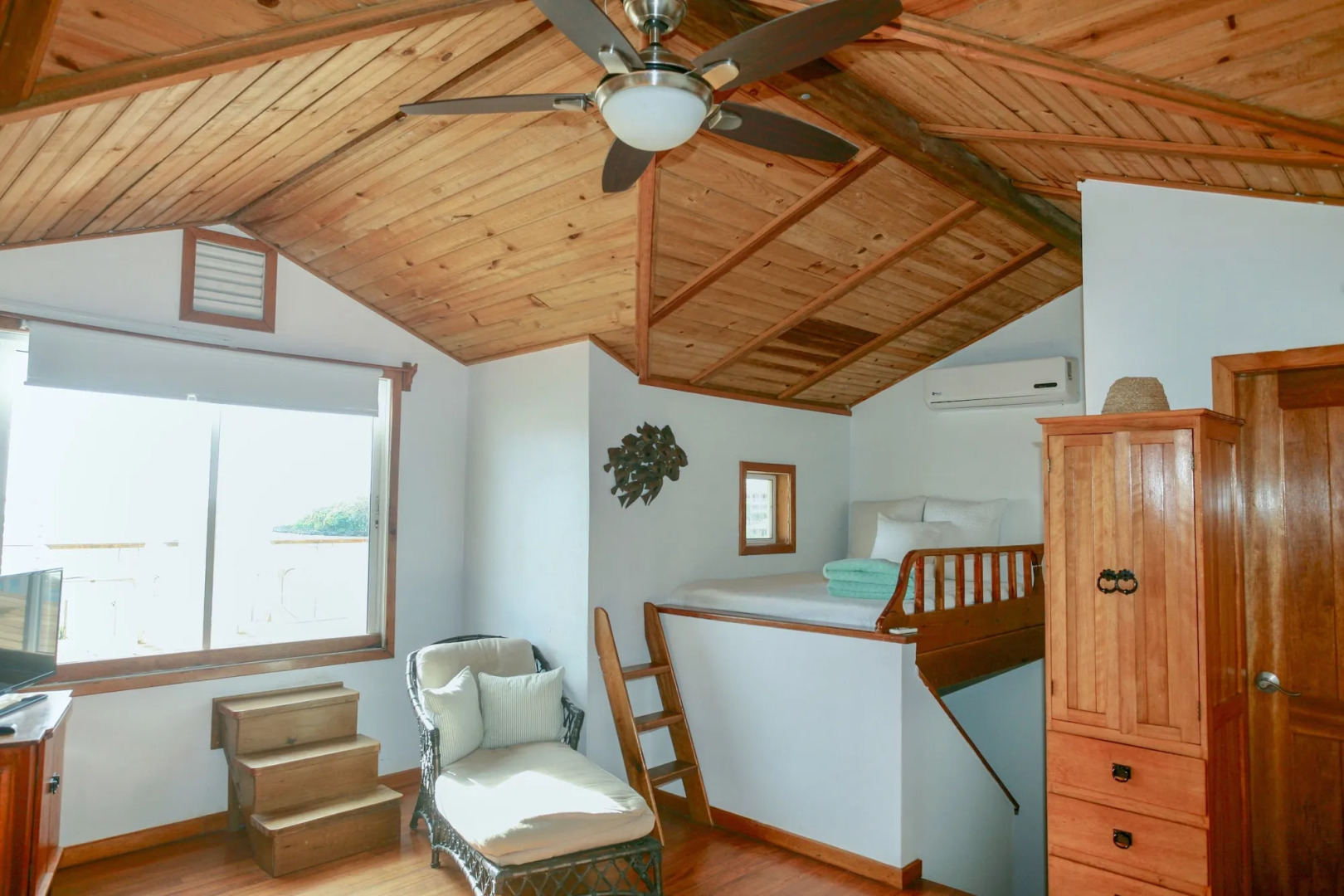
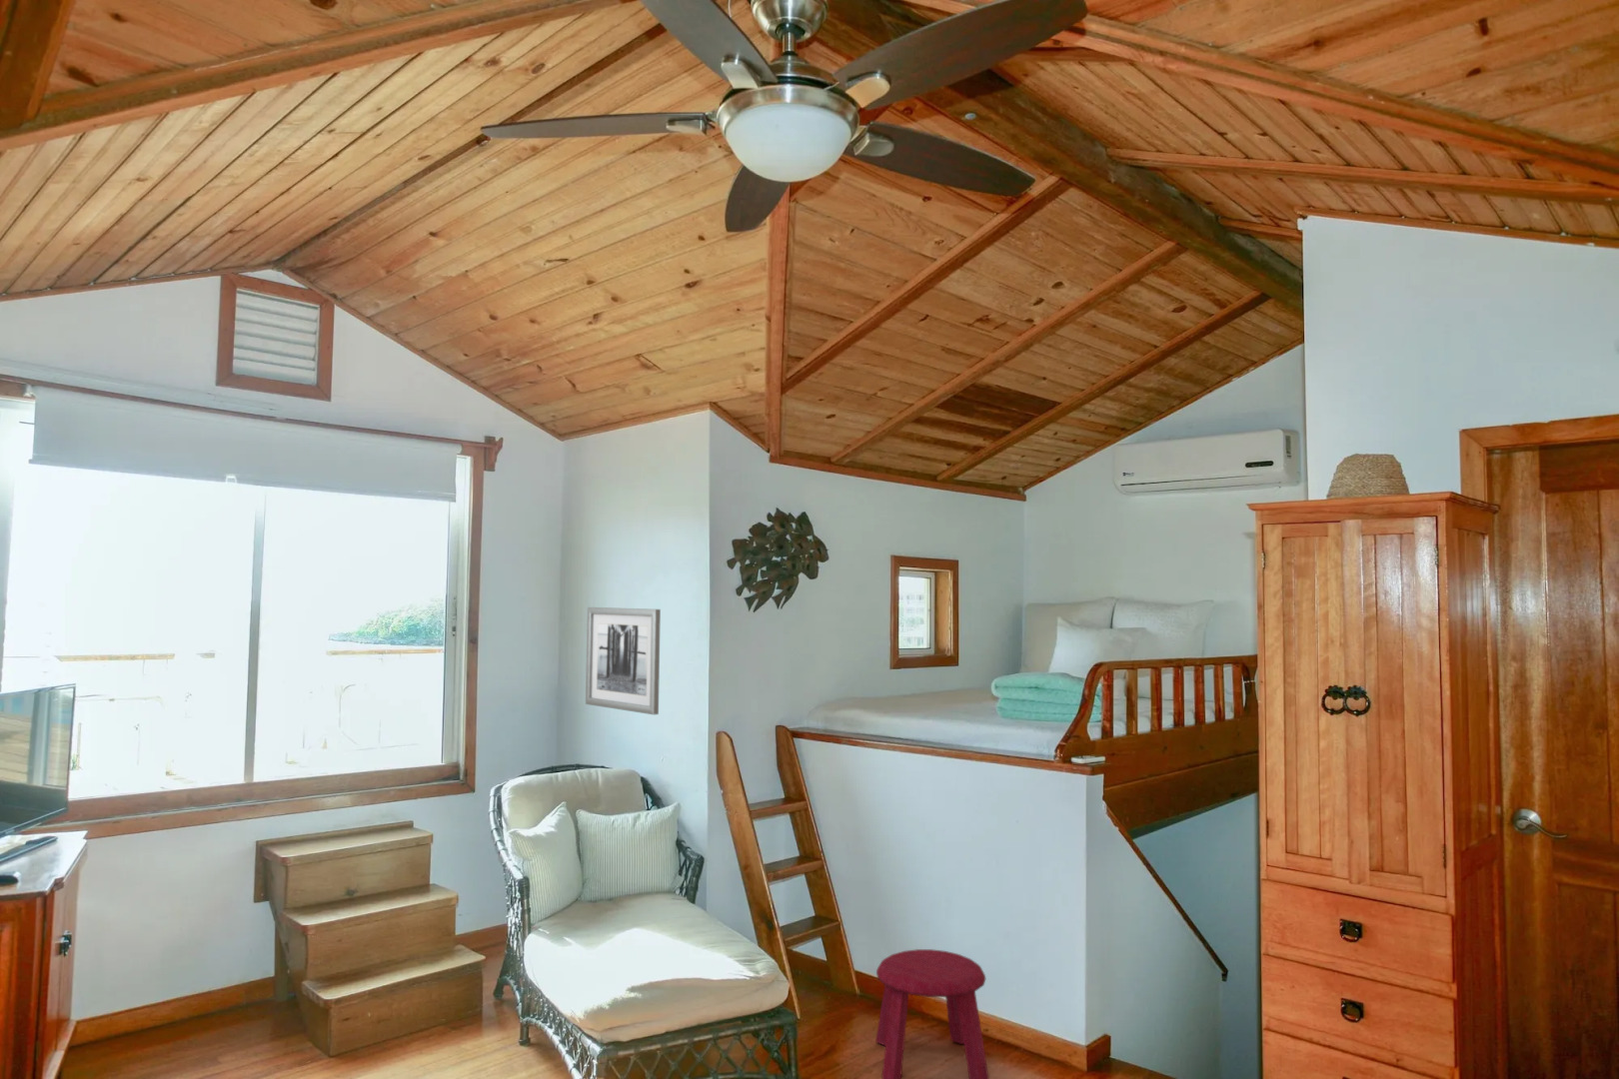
+ stool [875,948,990,1079]
+ wall art [584,607,661,715]
